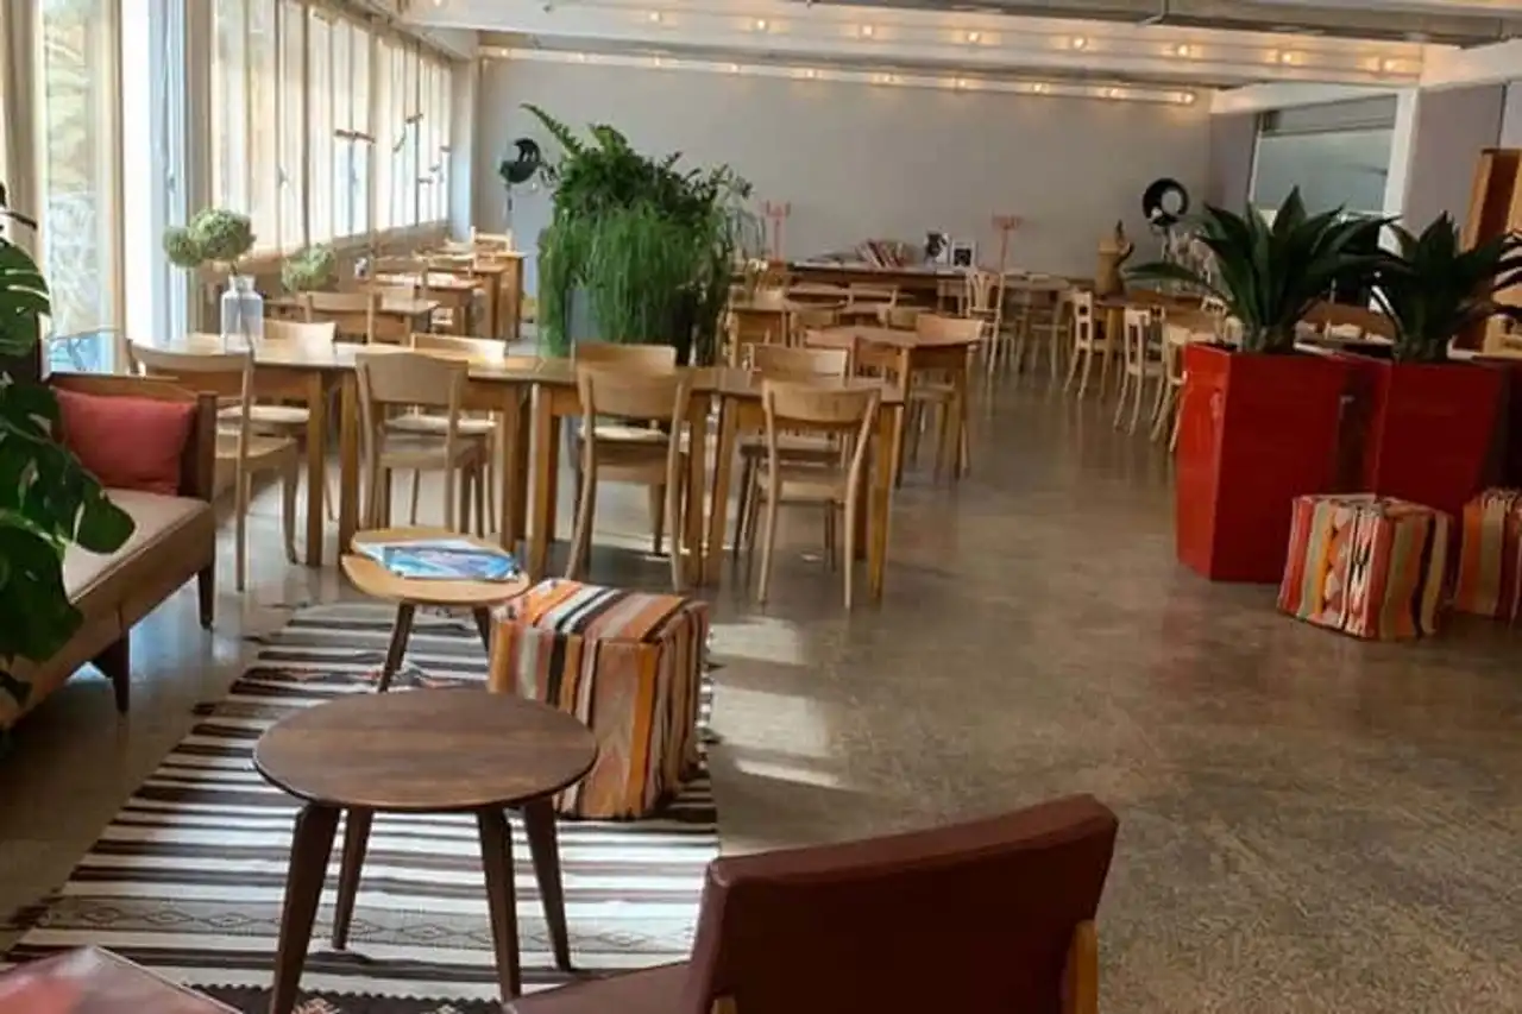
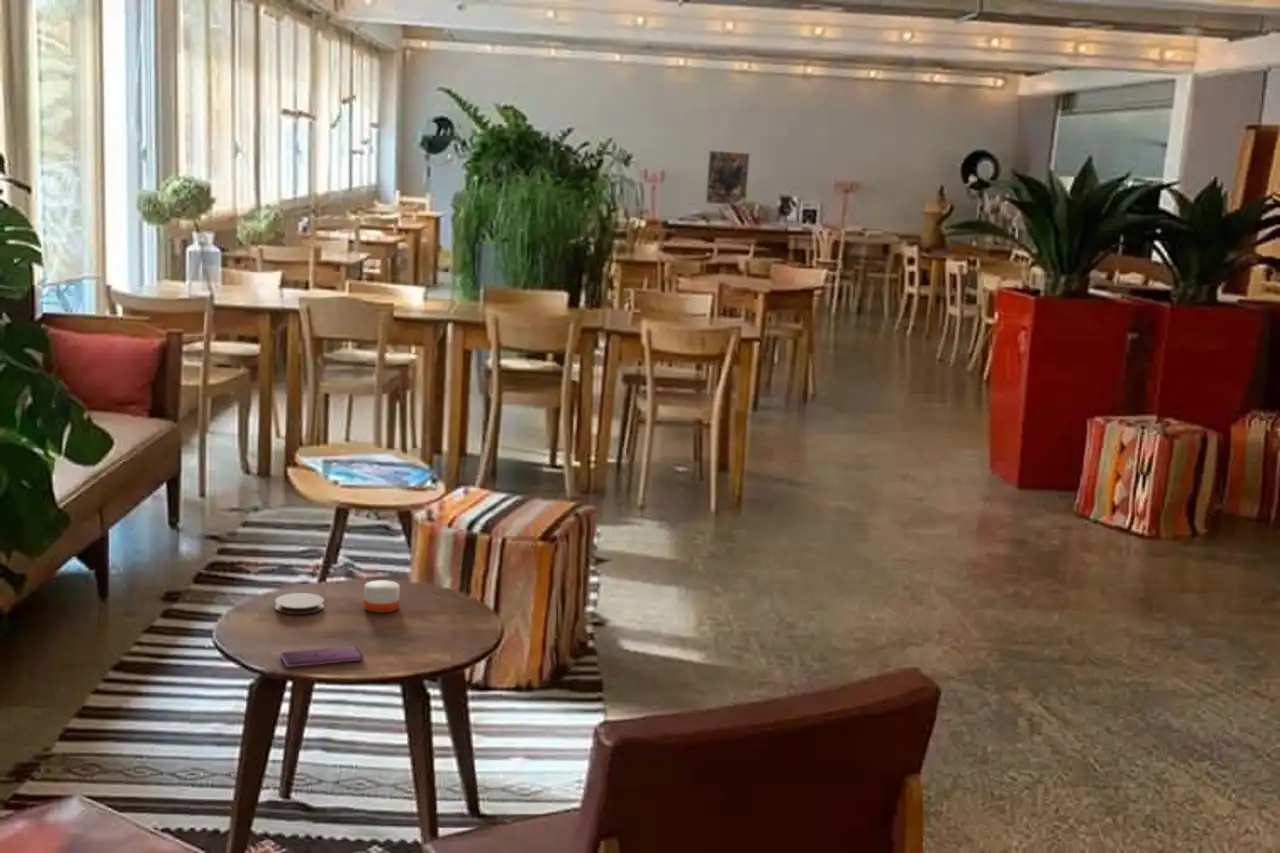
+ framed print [705,150,751,207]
+ smartphone [279,645,366,668]
+ candle [363,566,401,613]
+ coaster [274,592,325,615]
